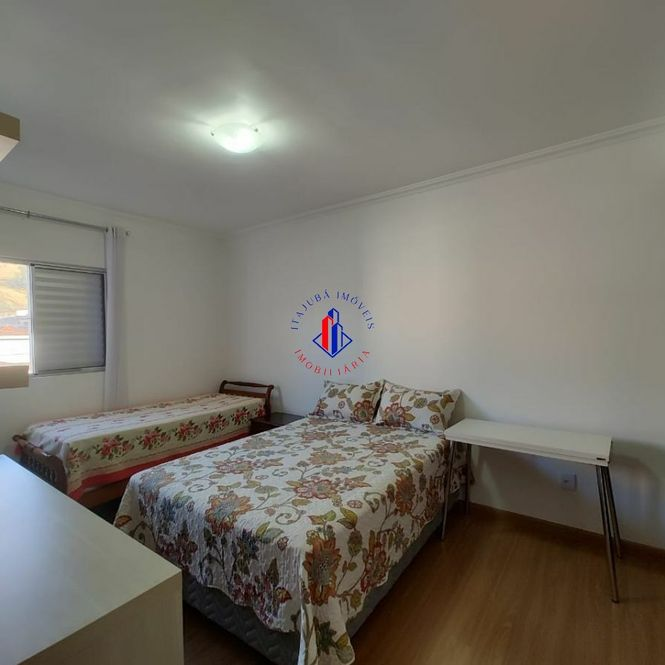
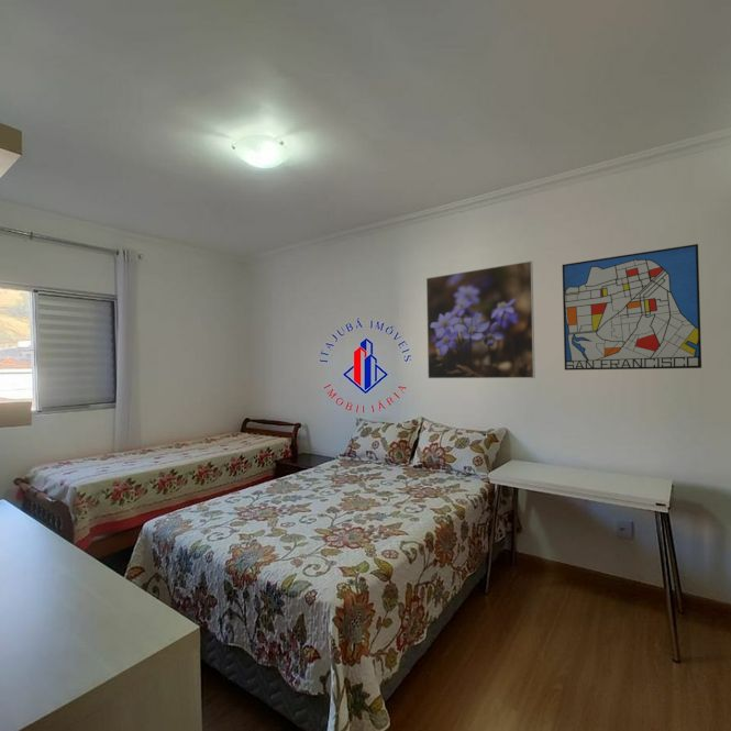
+ wall art [562,243,702,372]
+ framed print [425,259,536,379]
